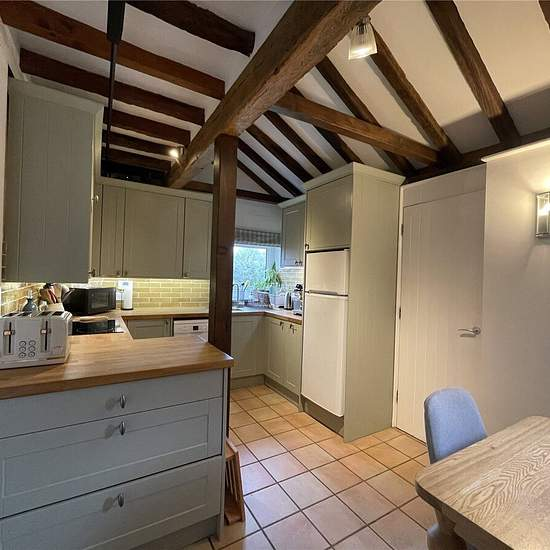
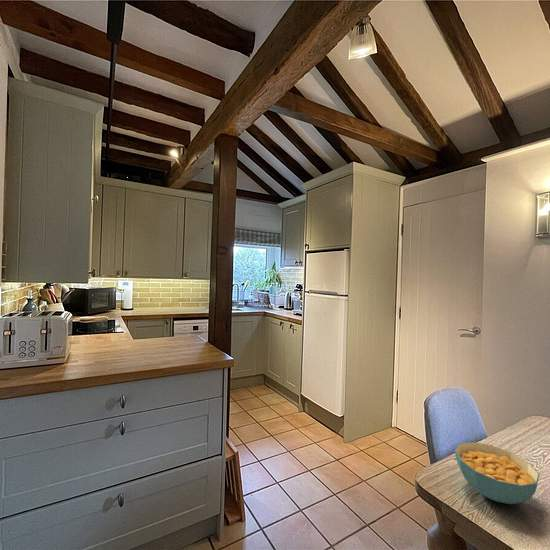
+ cereal bowl [454,441,541,505]
